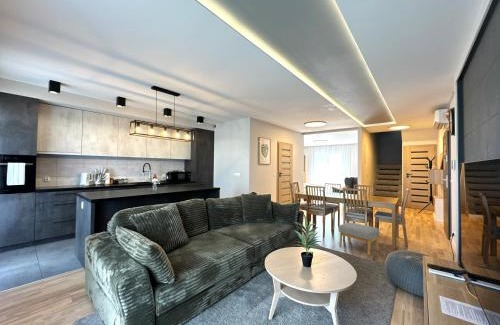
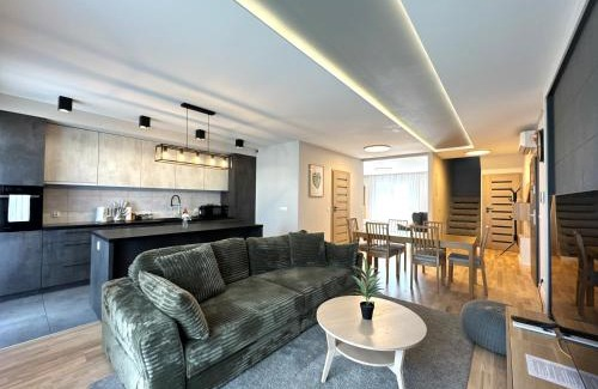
- footstool [338,221,380,256]
